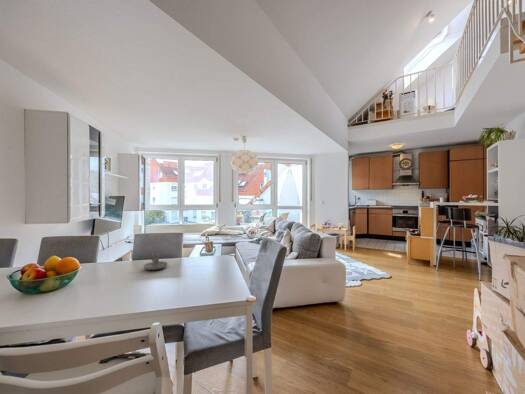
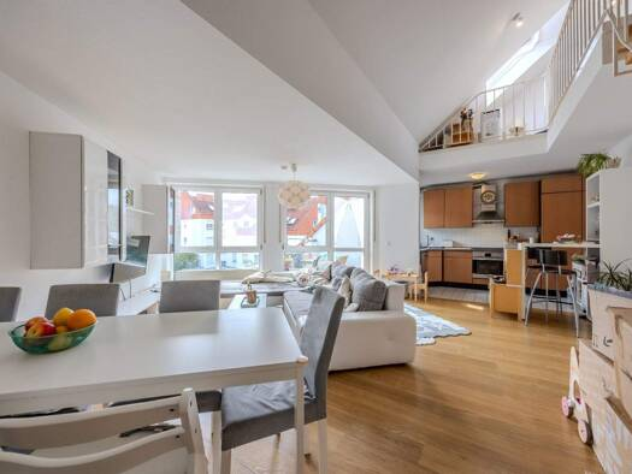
- candle holder [142,252,168,271]
